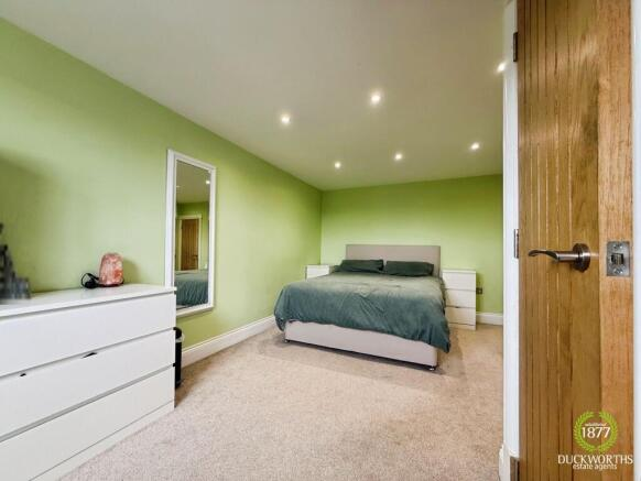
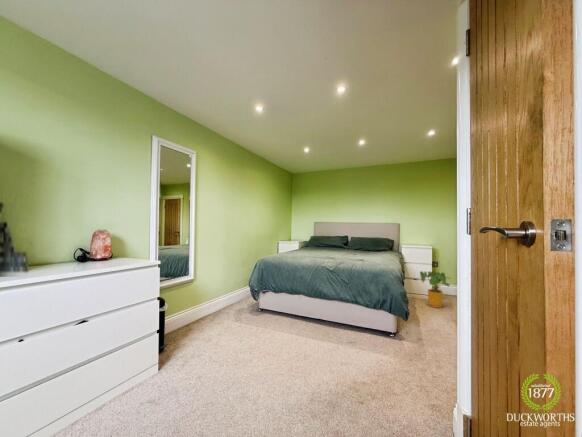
+ house plant [419,269,452,309]
